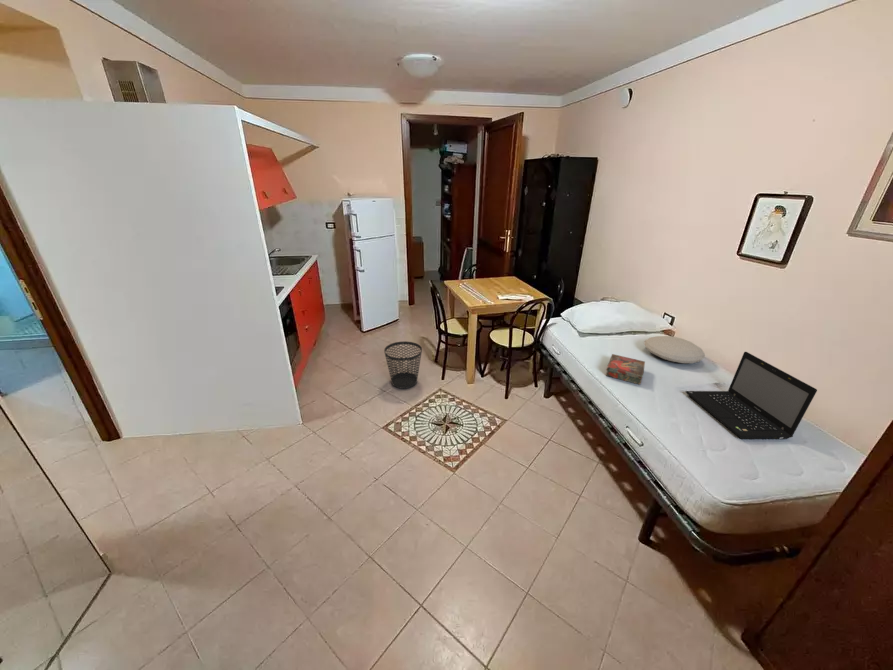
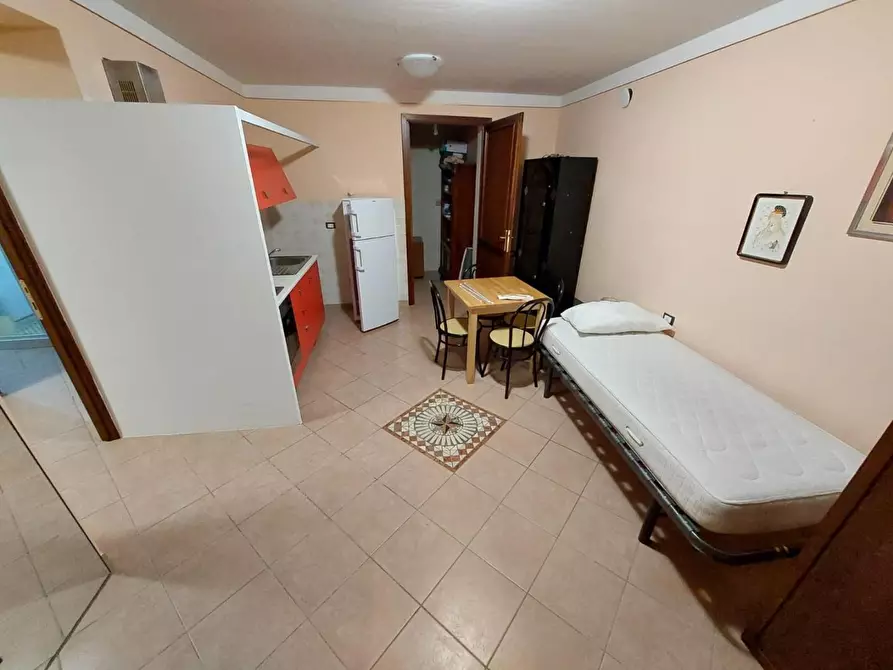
- laptop [685,351,818,440]
- wastebasket [383,340,423,390]
- cushion [643,335,706,364]
- book [605,353,646,386]
